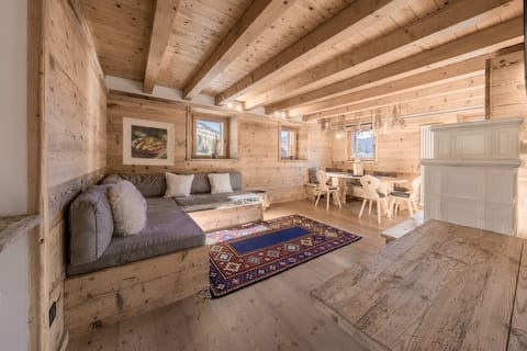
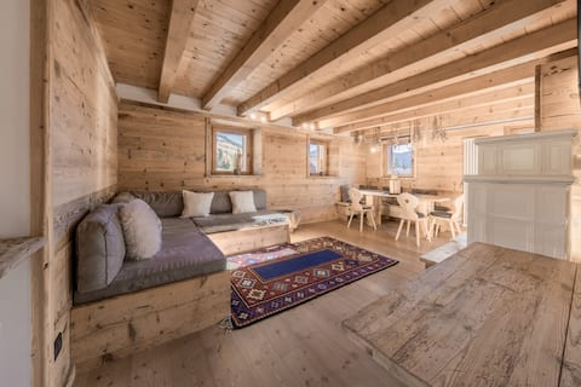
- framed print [122,116,175,167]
